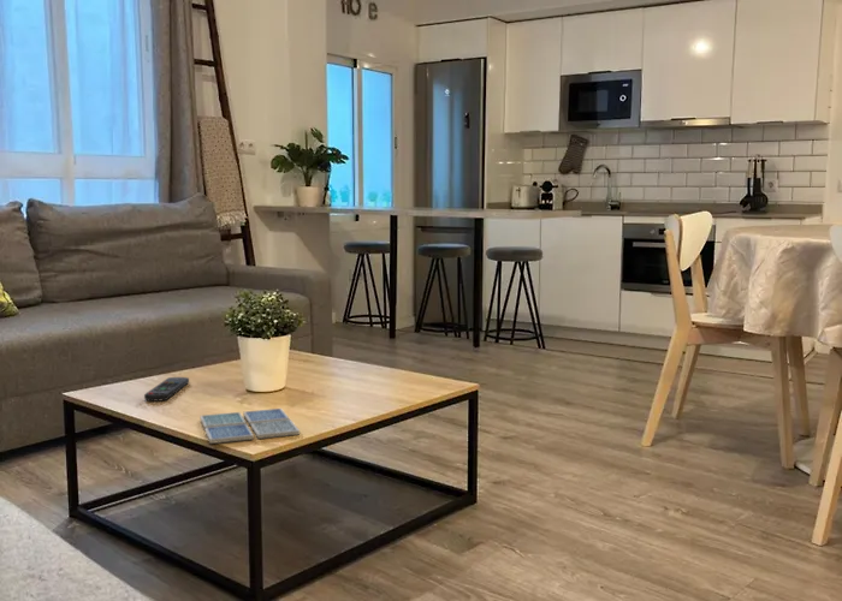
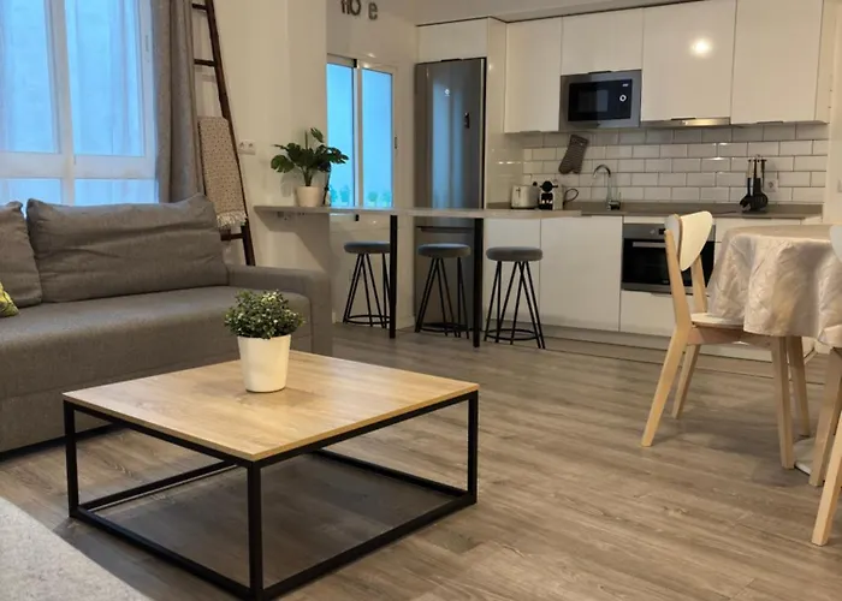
- drink coaster [200,407,301,445]
- remote control [143,376,190,401]
